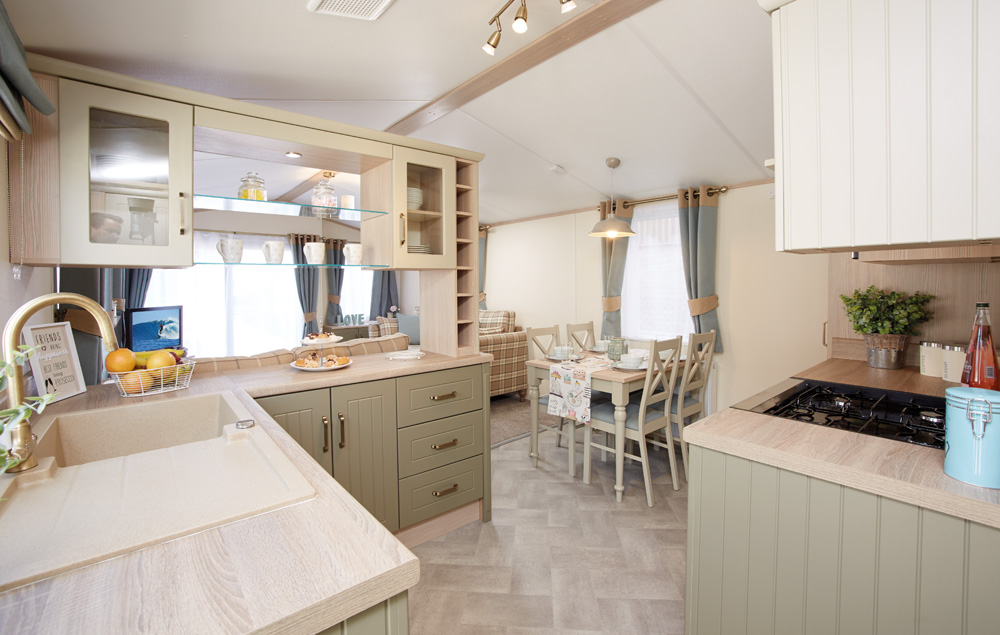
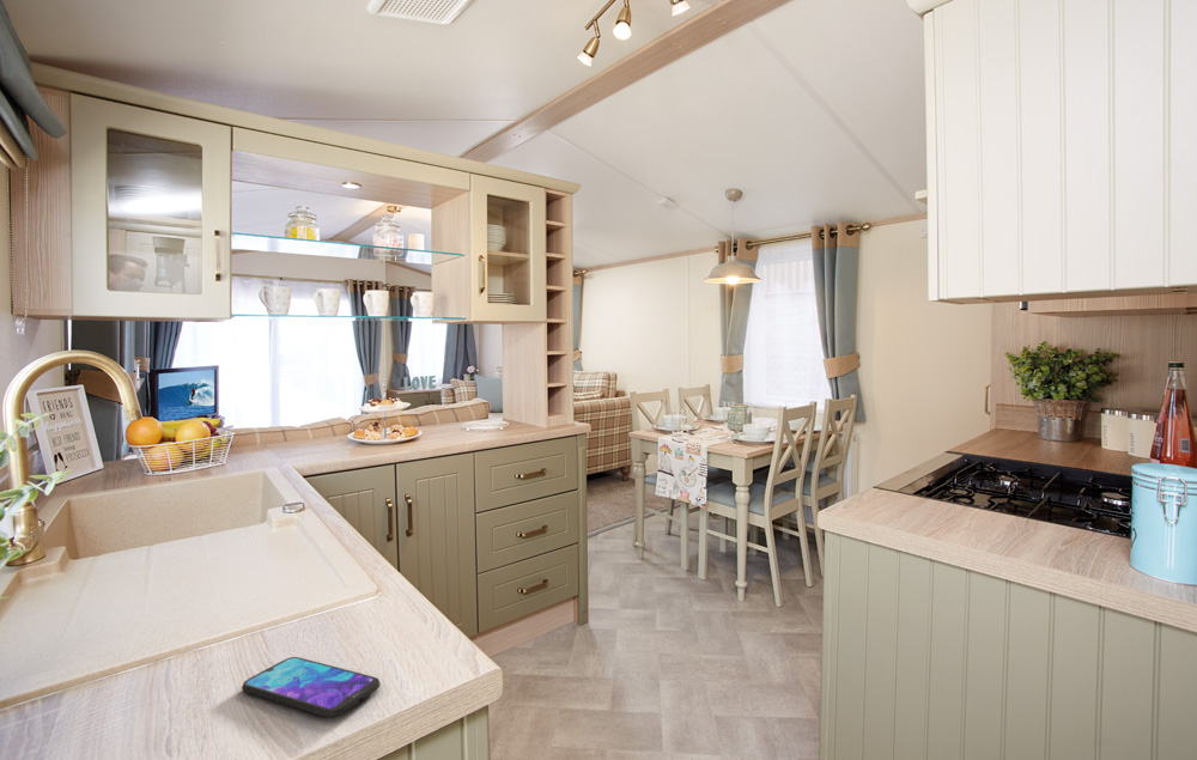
+ smartphone [241,656,382,718]
